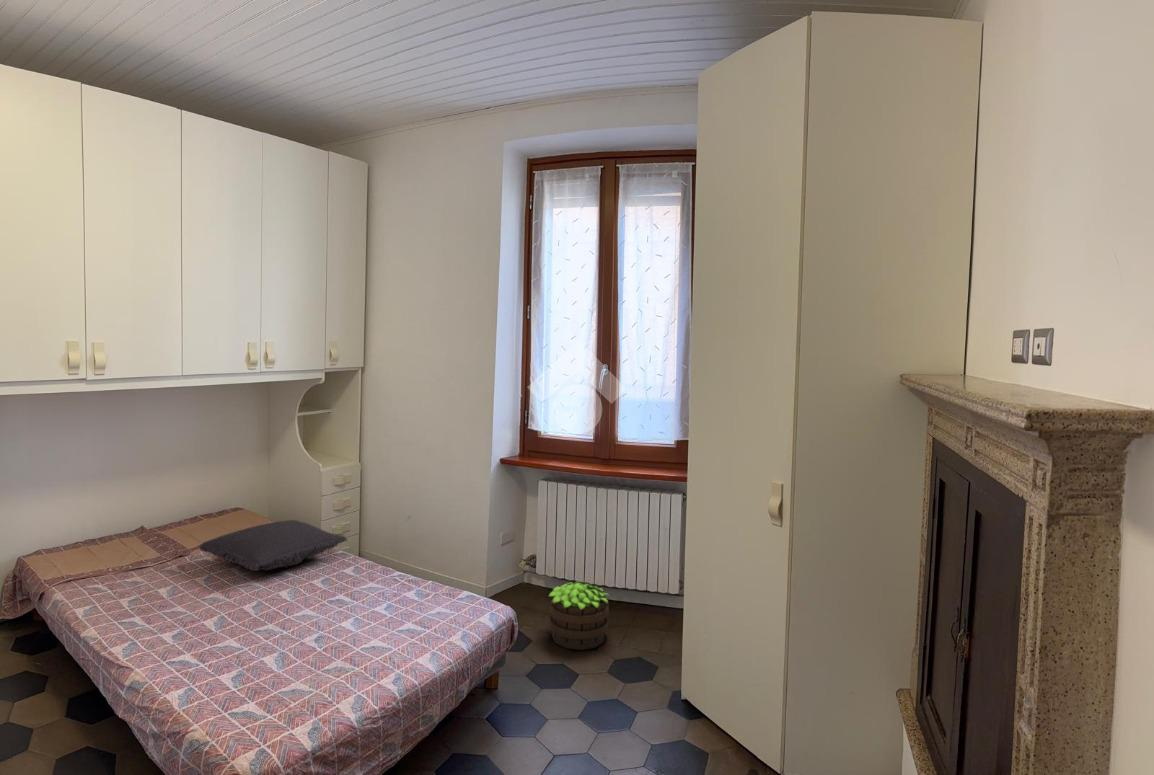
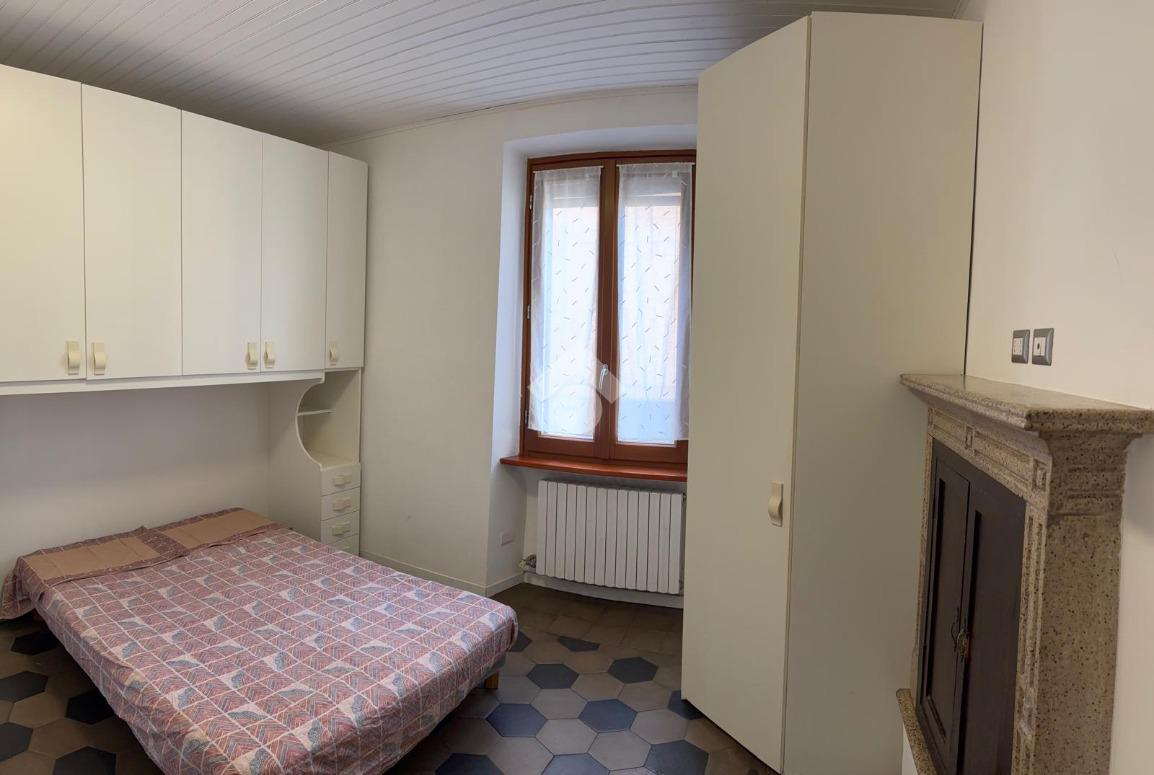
- pillow [198,519,349,572]
- potted plant [548,580,611,651]
